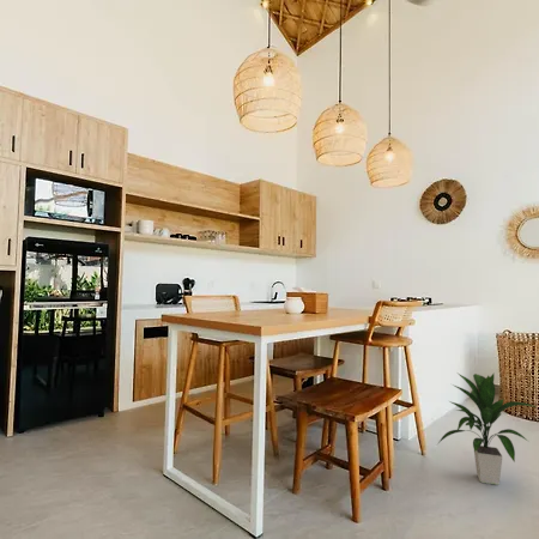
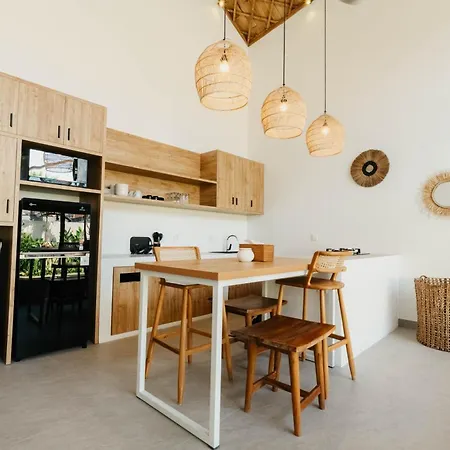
- indoor plant [437,373,538,486]
